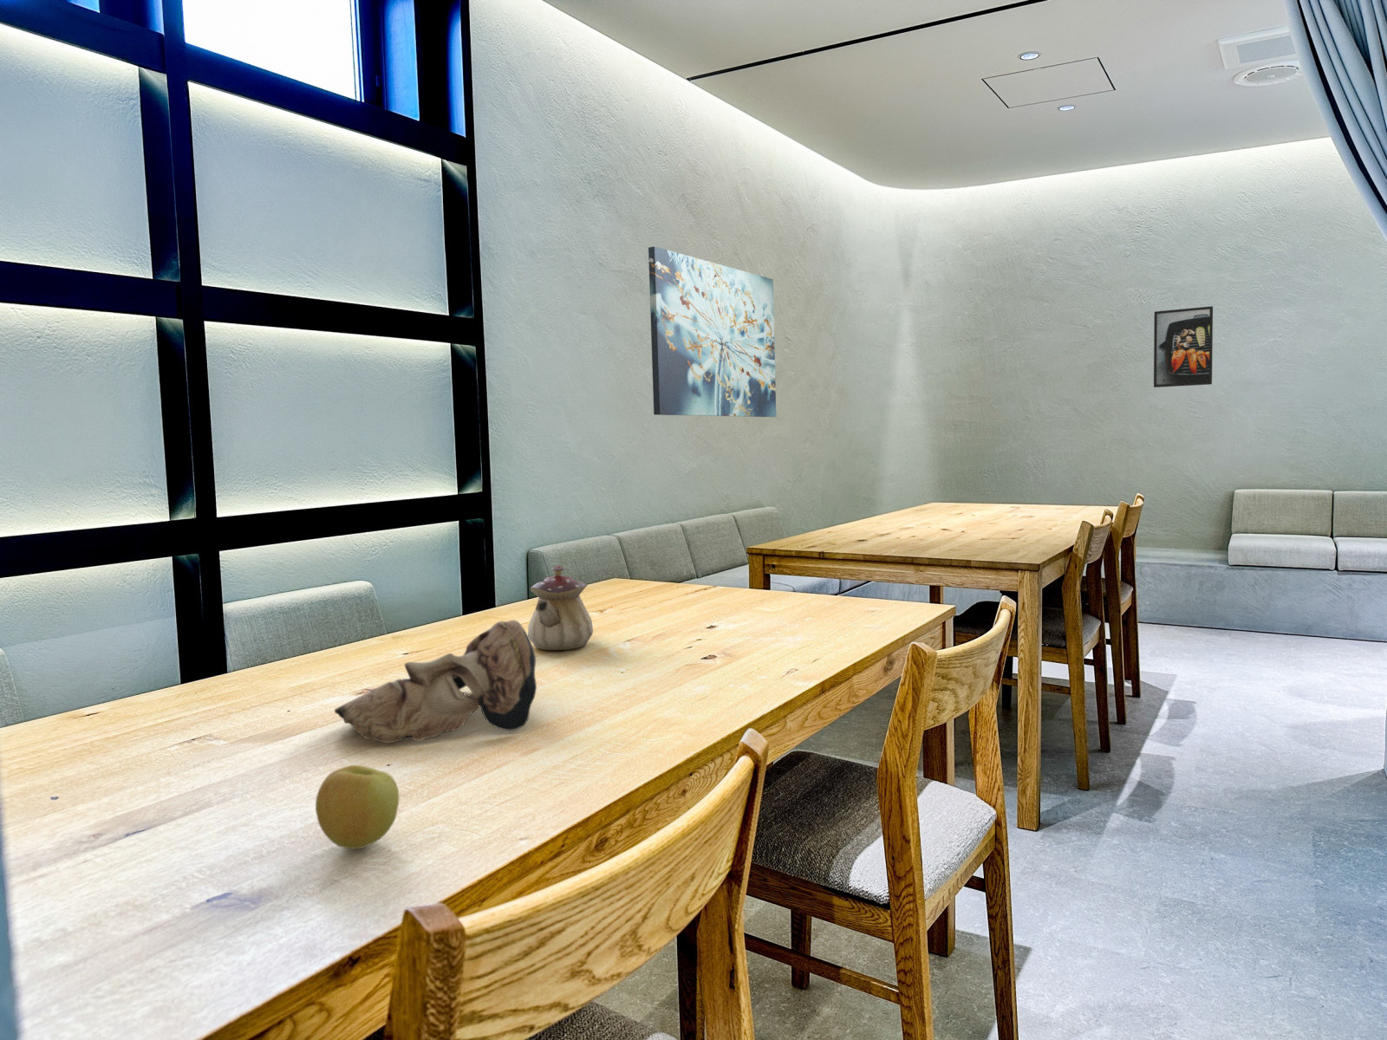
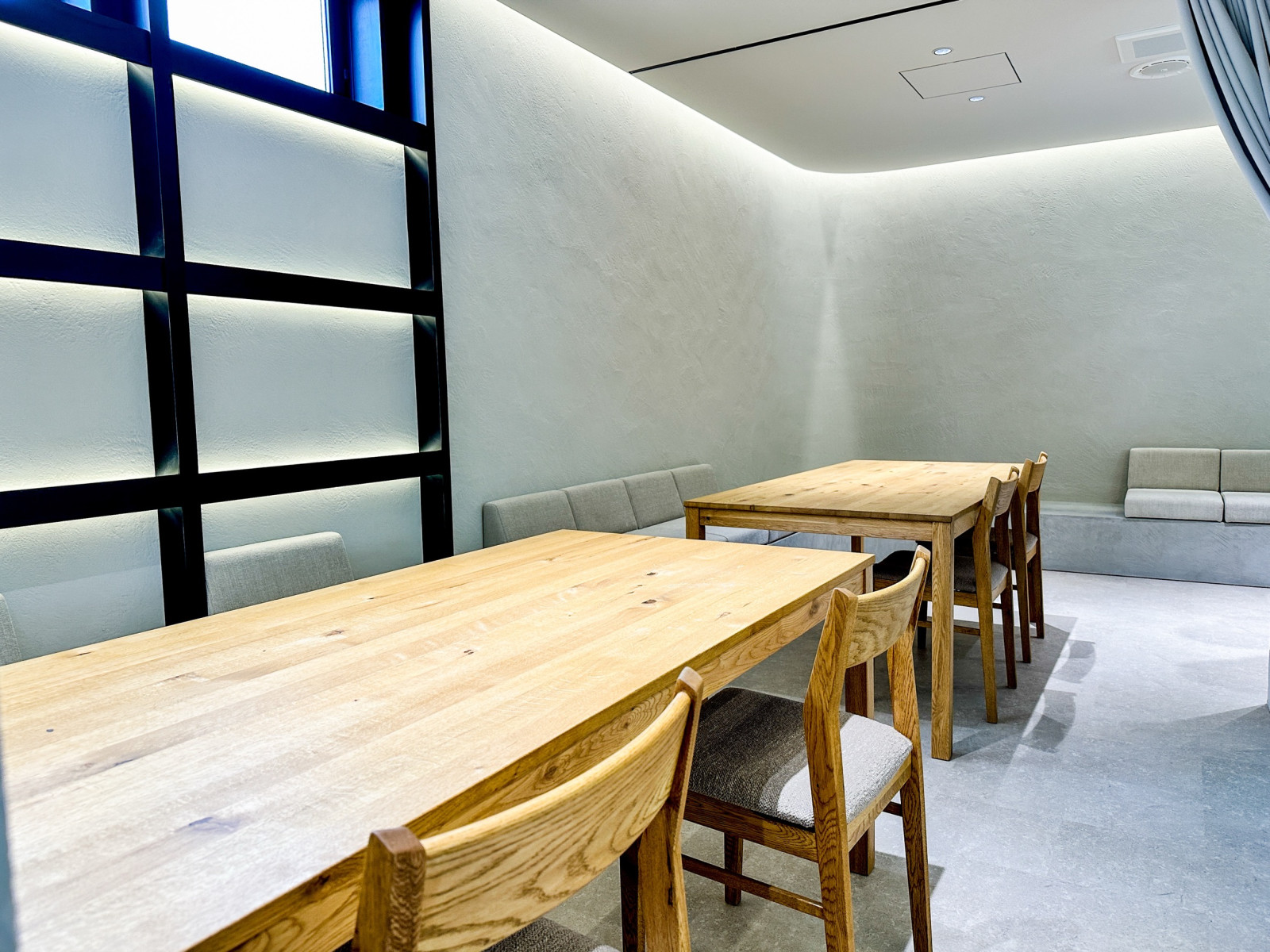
- wall art [648,246,777,417]
- teapot [527,564,594,651]
- apple [315,765,400,849]
- animal skull [334,618,537,744]
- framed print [1153,305,1213,388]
